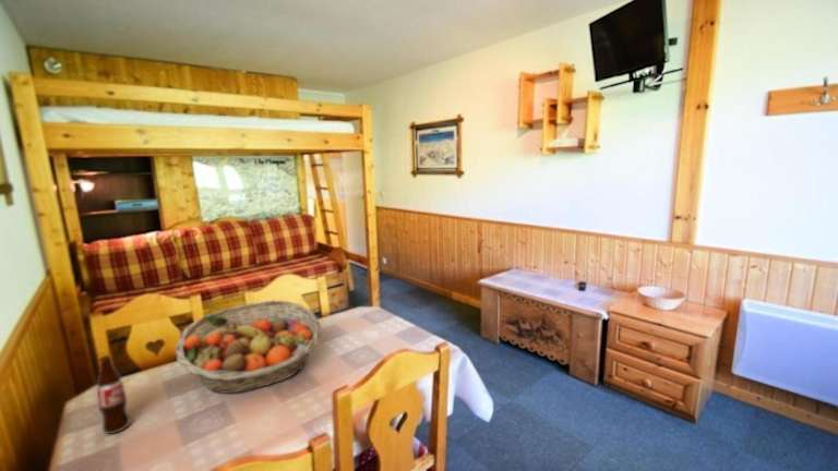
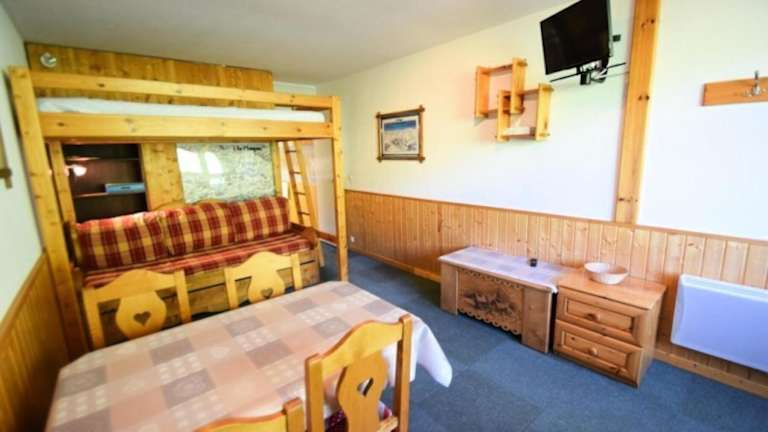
- fruit basket [175,300,323,395]
- bottle [96,354,132,435]
